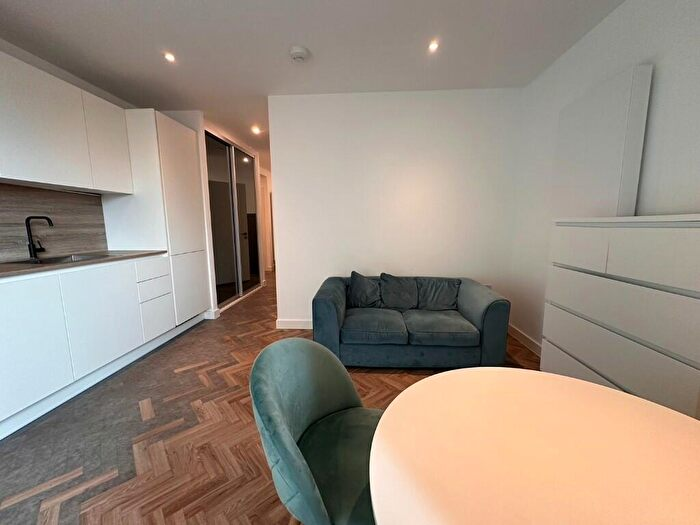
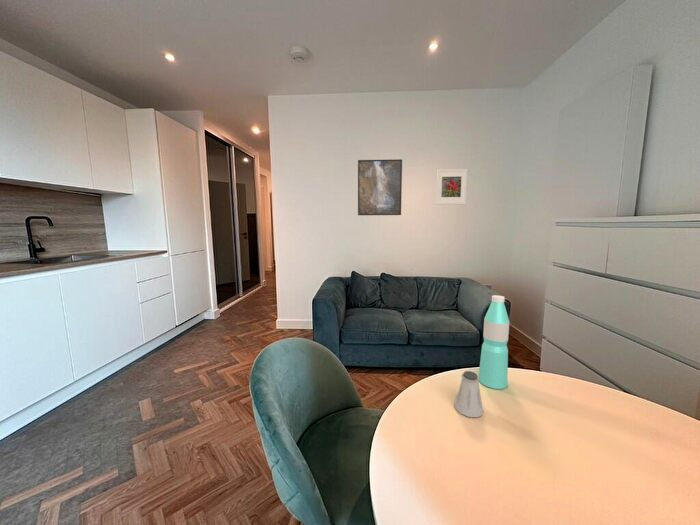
+ water bottle [478,294,510,390]
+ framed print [357,158,403,216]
+ saltshaker [453,370,484,418]
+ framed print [435,168,468,205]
